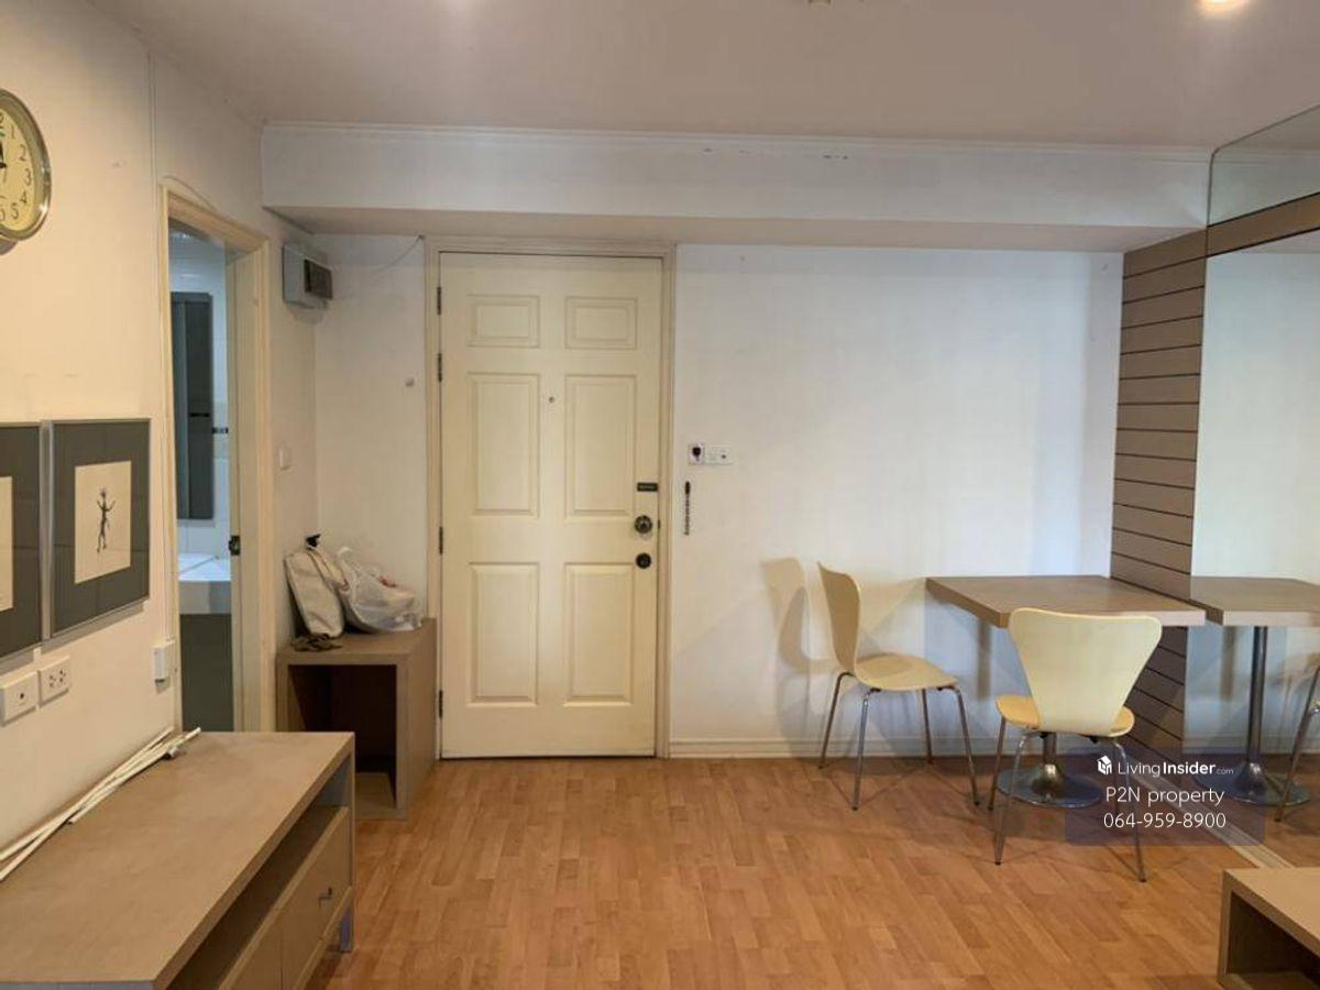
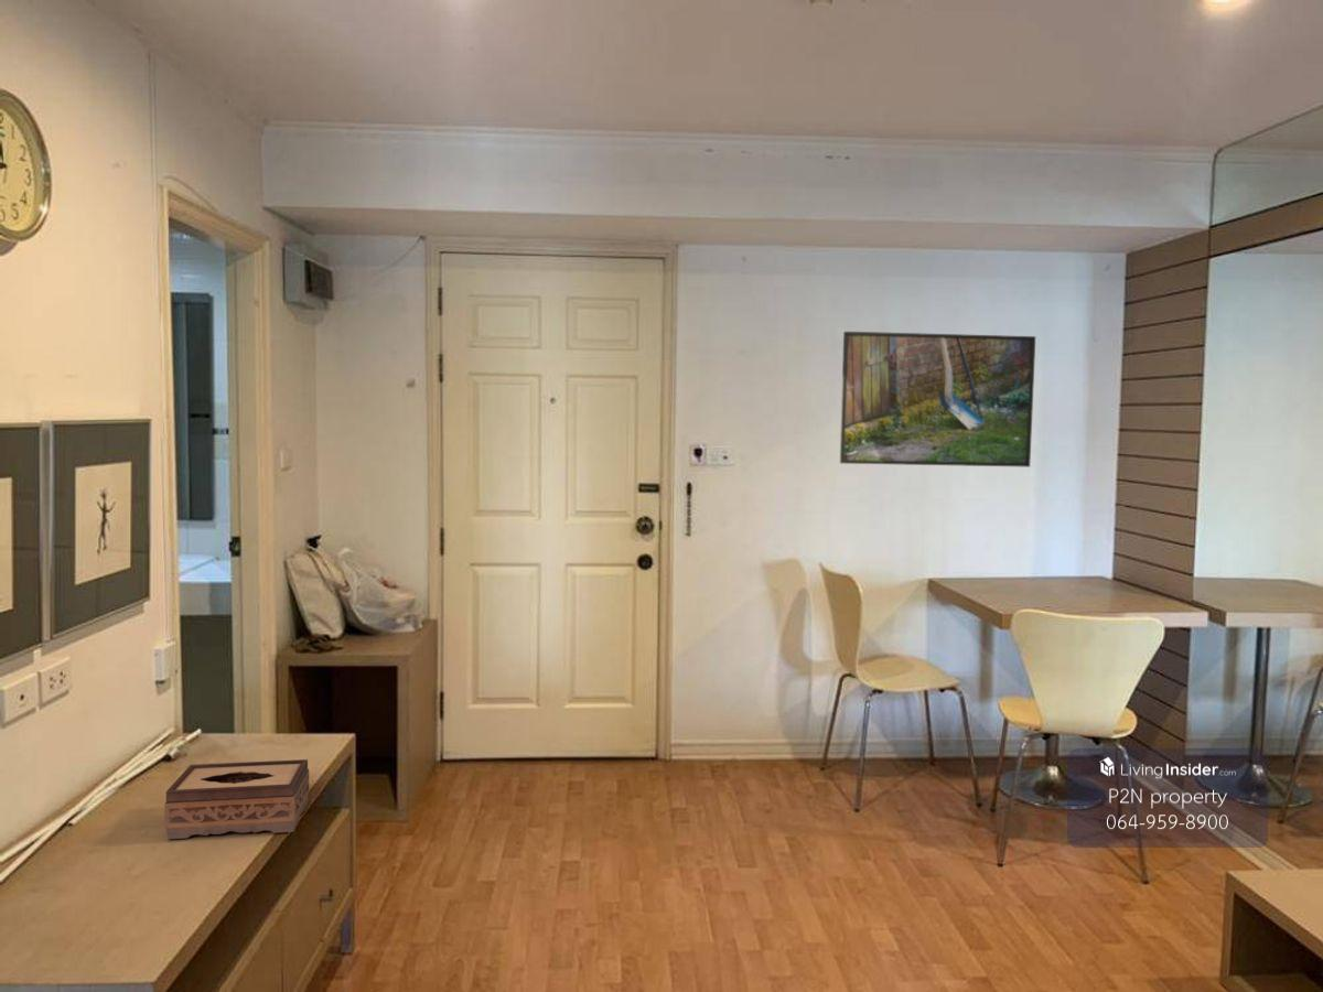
+ tissue box [163,758,310,840]
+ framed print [839,331,1036,468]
